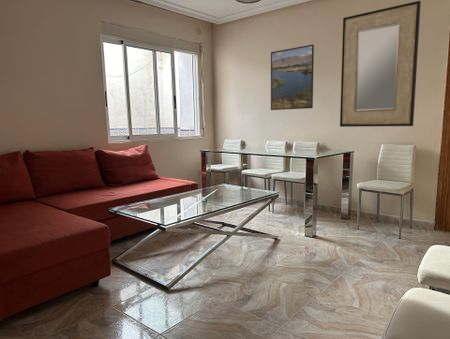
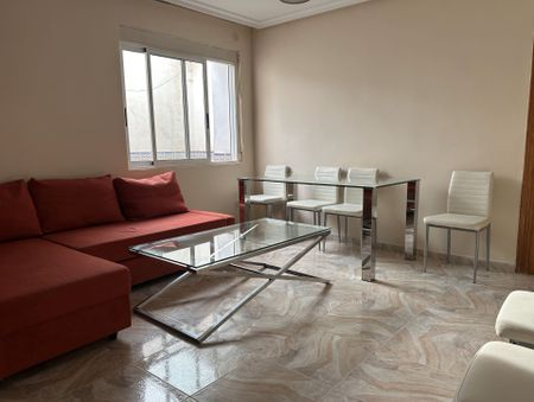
- home mirror [339,0,422,128]
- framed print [270,44,315,111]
